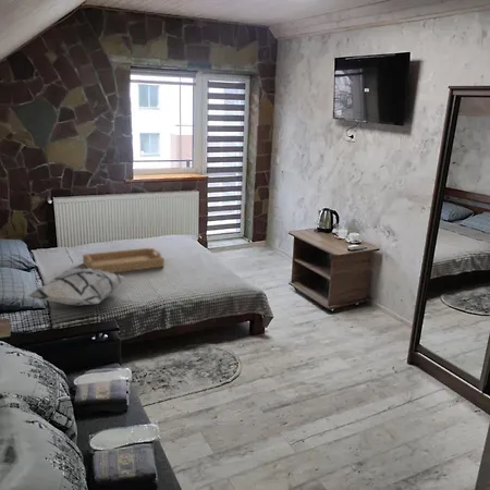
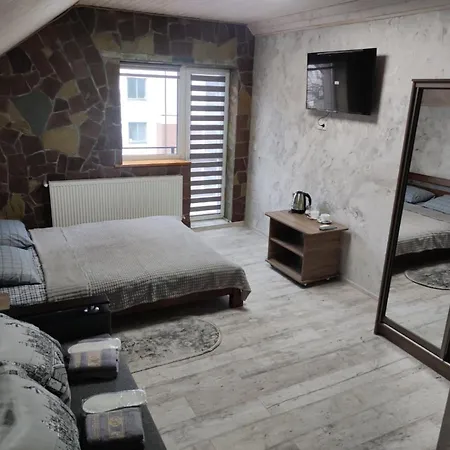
- decorative pillow [27,268,127,307]
- serving tray [82,247,166,274]
